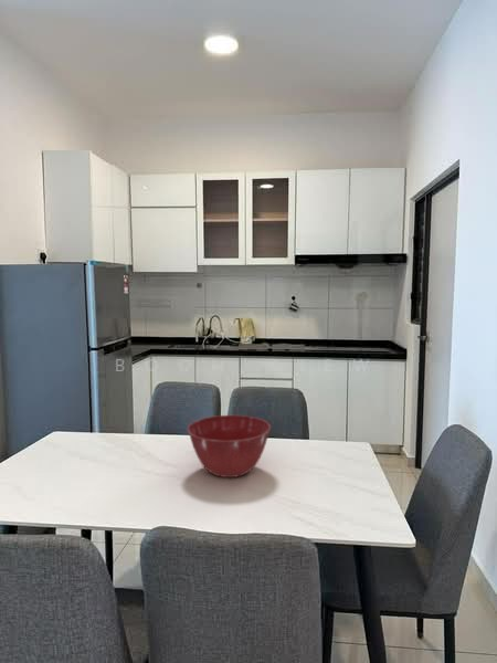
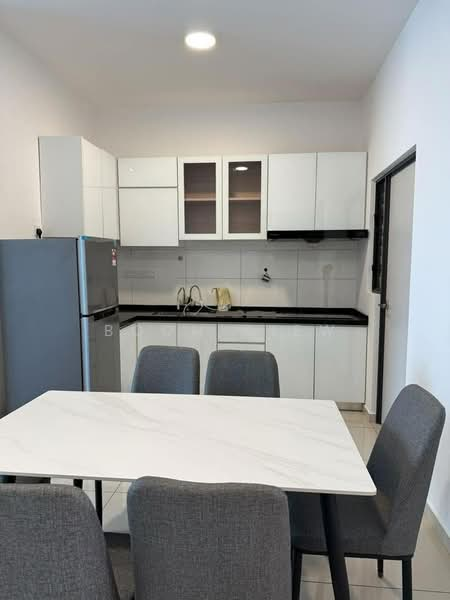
- mixing bowl [187,414,272,478]
